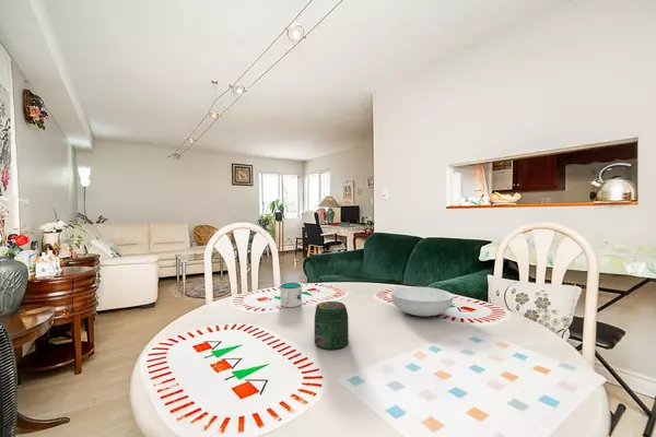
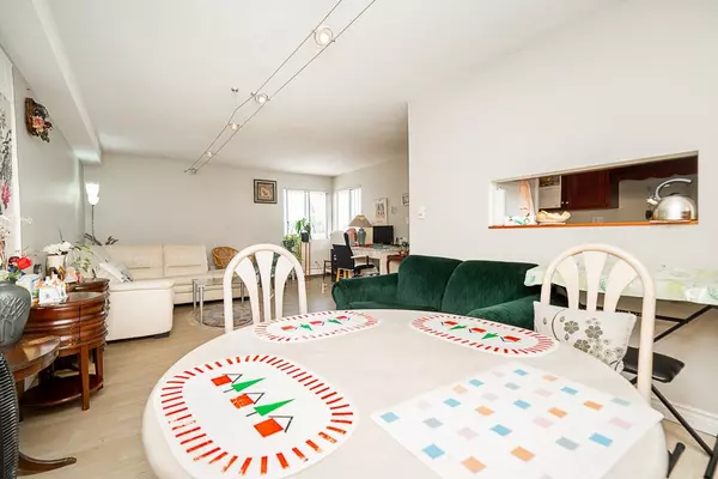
- mug [279,282,303,308]
- serving bowl [390,285,454,318]
- jar [314,300,350,351]
